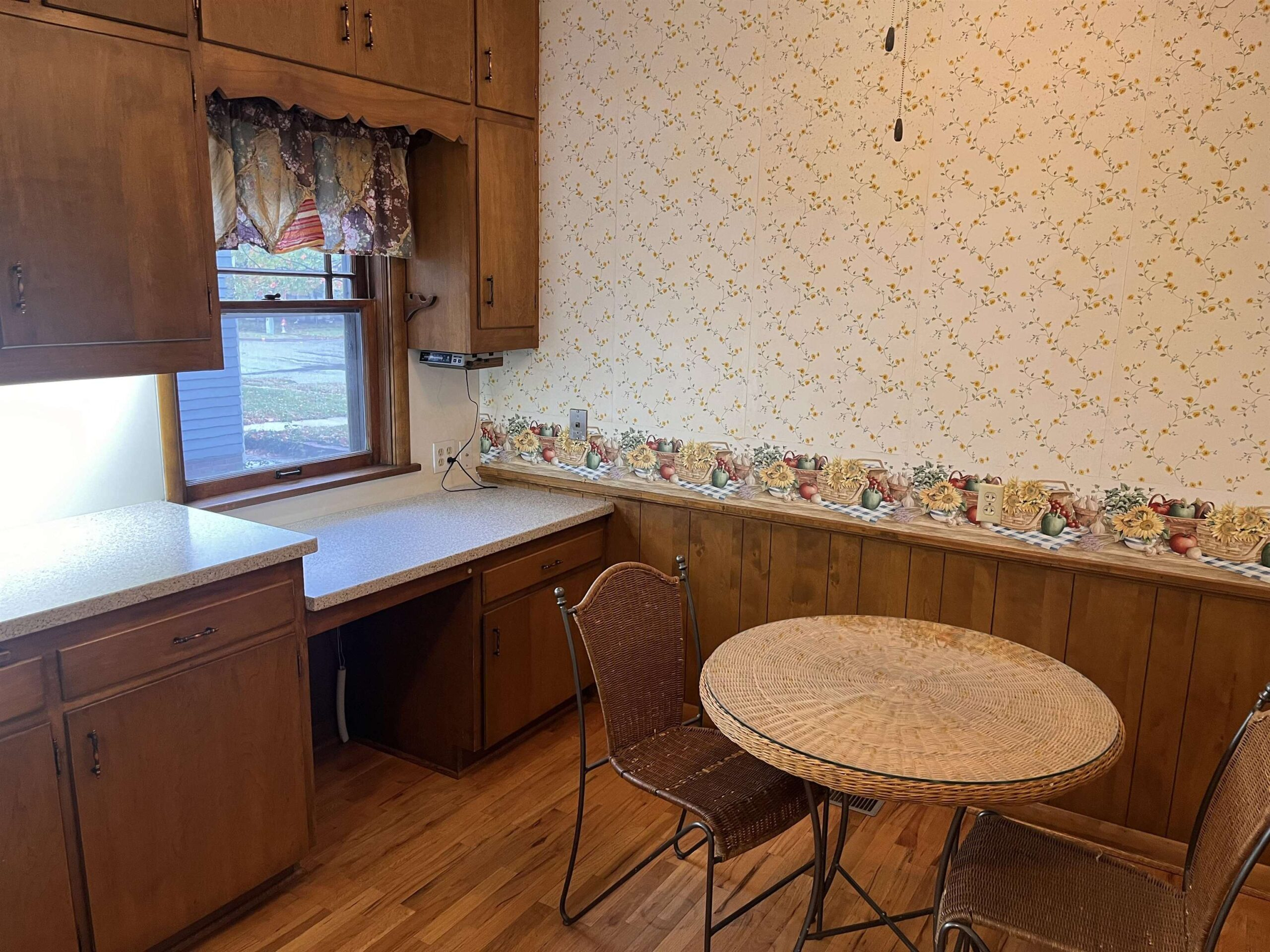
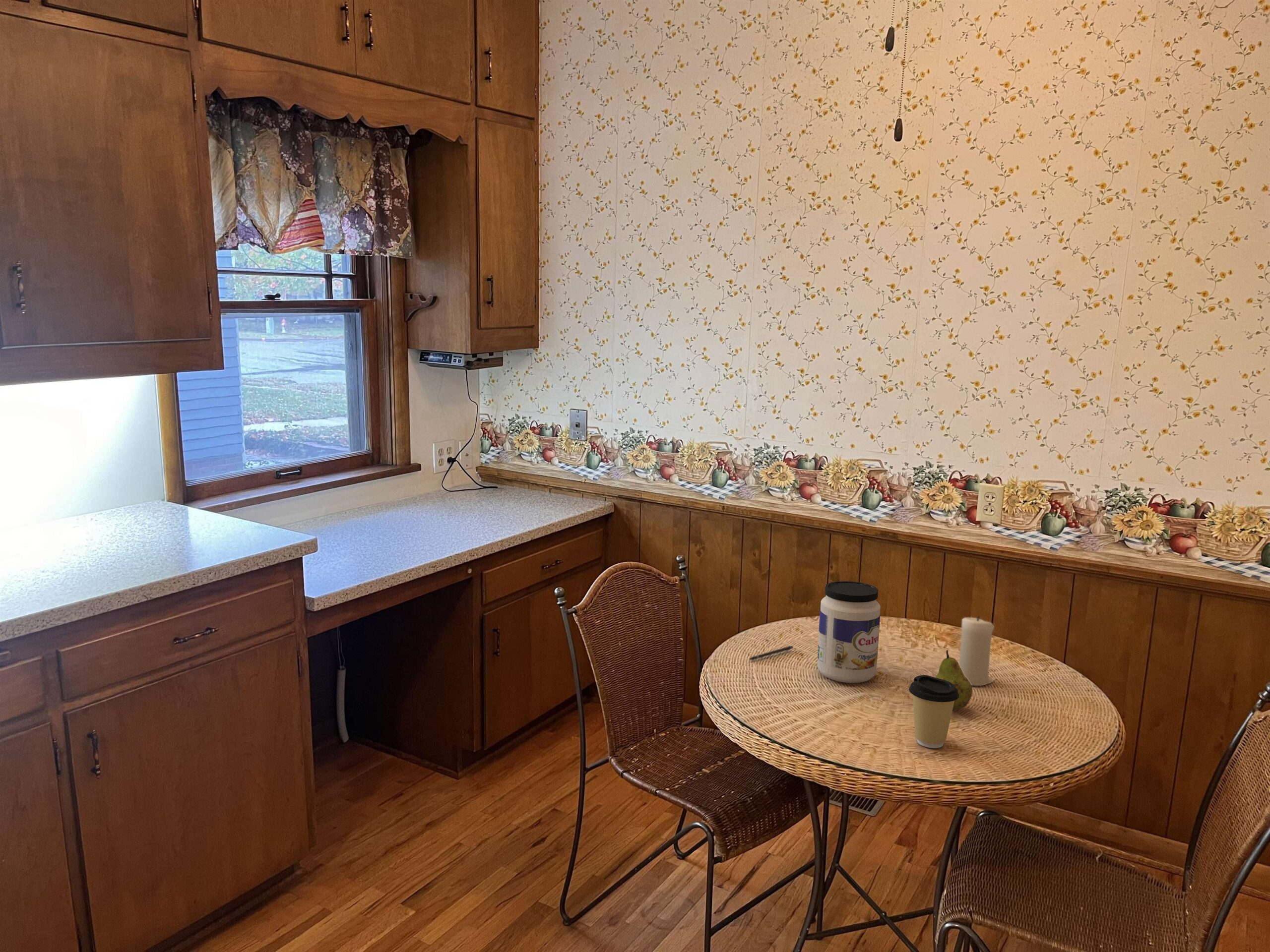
+ coffee cup [908,674,959,749]
+ fruit [935,650,973,711]
+ jar [817,581,881,683]
+ candle [958,615,995,686]
+ pen [748,645,794,661]
